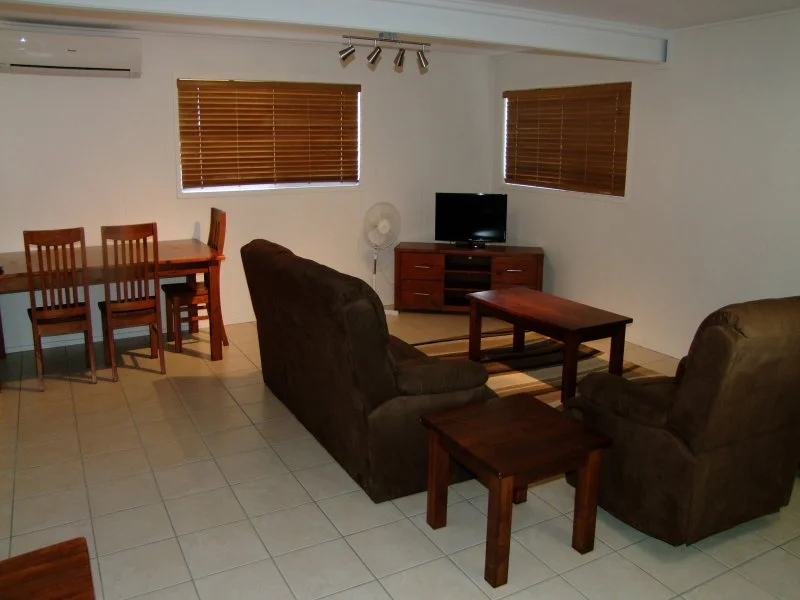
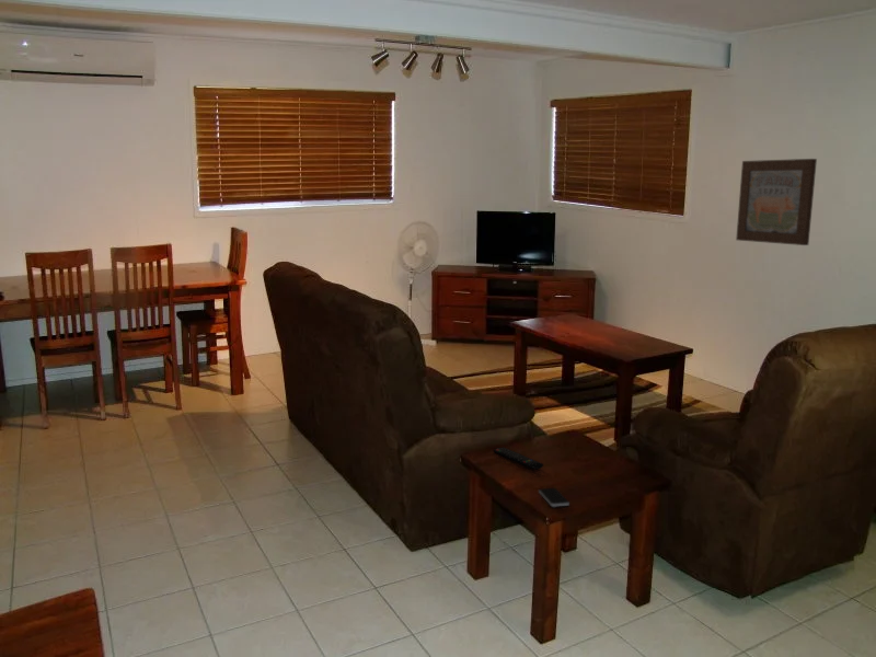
+ remote control [493,447,544,471]
+ wall art [735,158,818,246]
+ smartphone [538,487,570,508]
